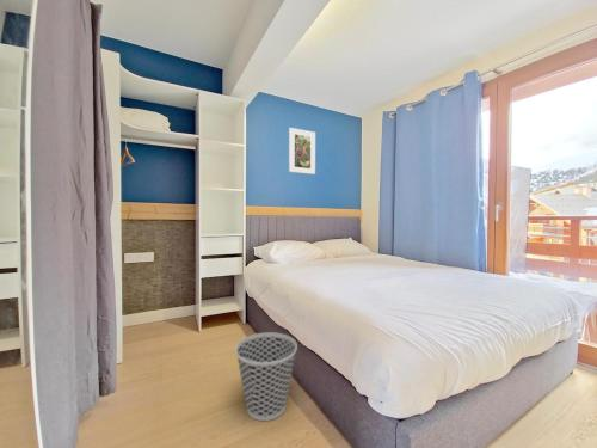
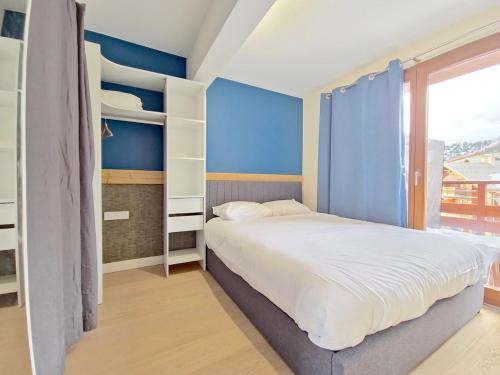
- wastebasket [234,331,298,422]
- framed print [288,127,316,176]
